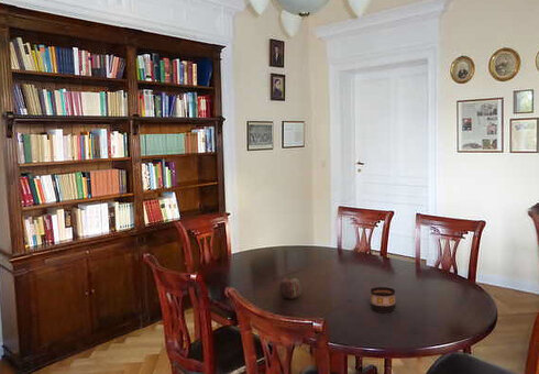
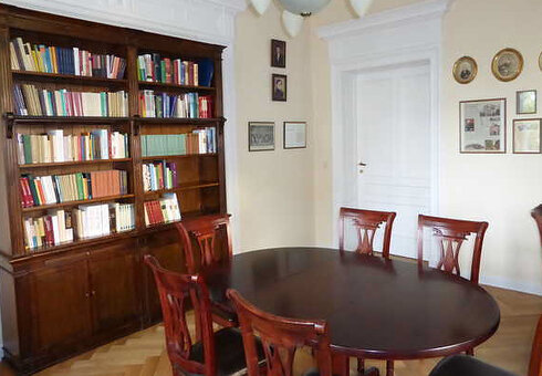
- cup [370,286,397,314]
- fruit [278,275,302,300]
